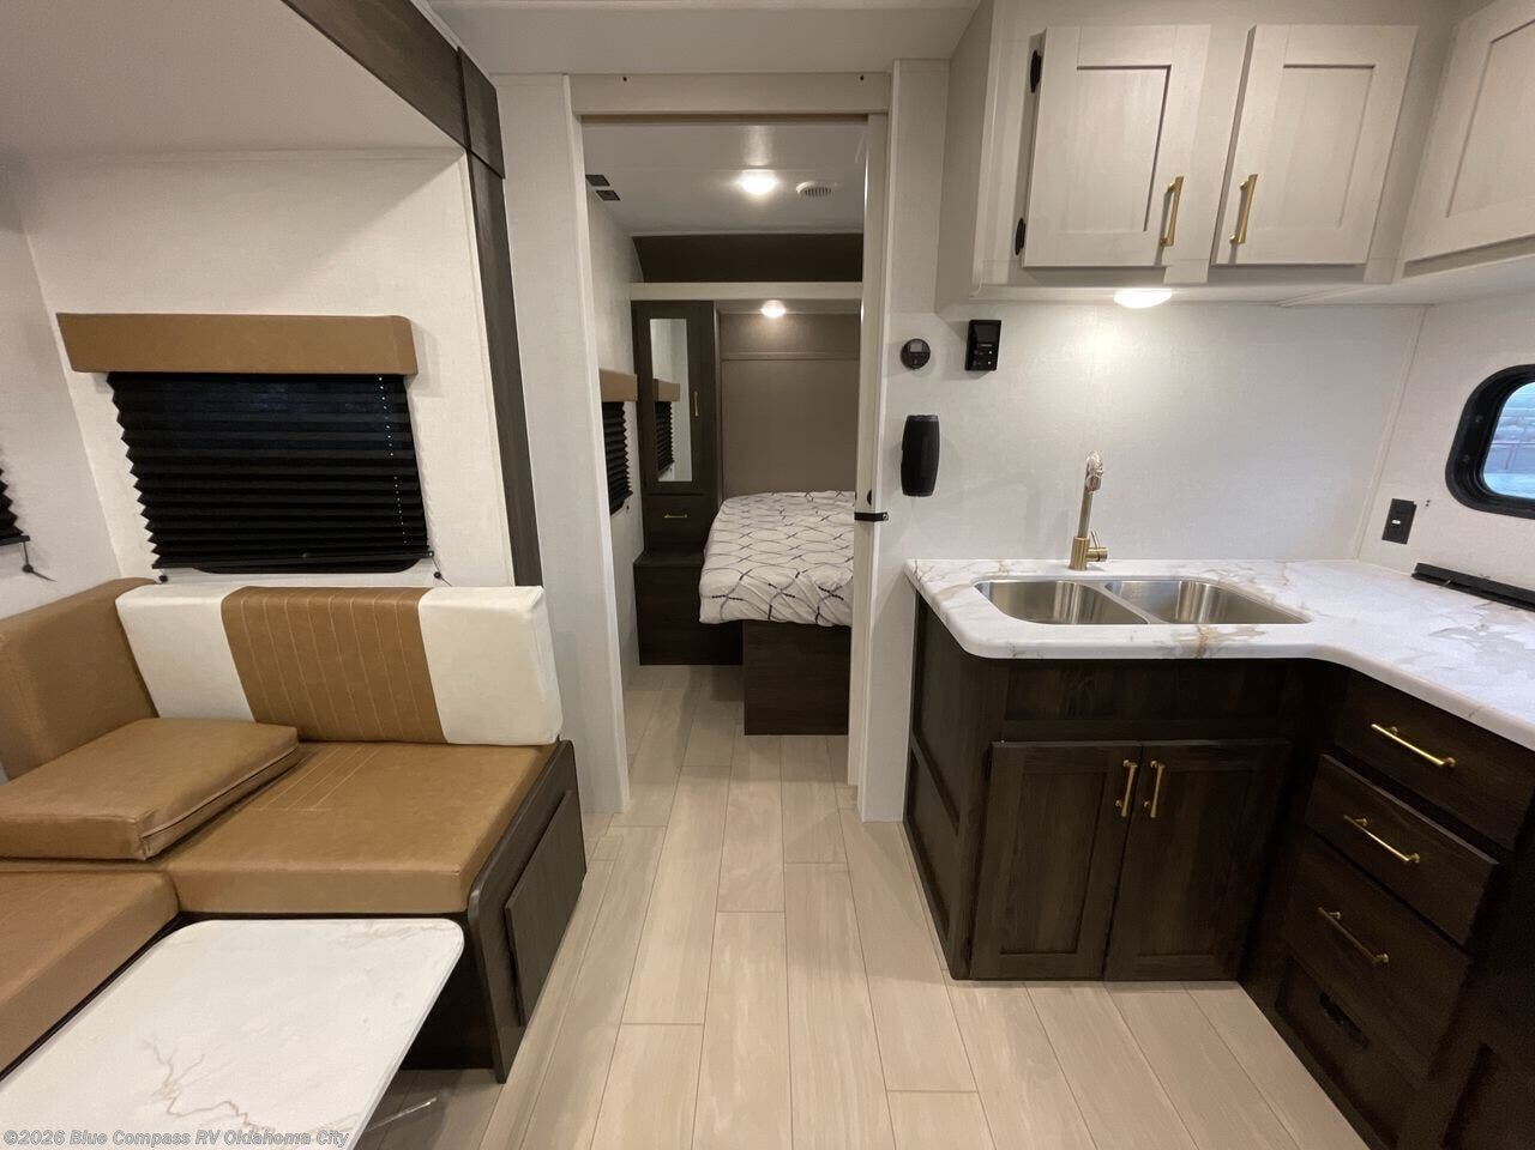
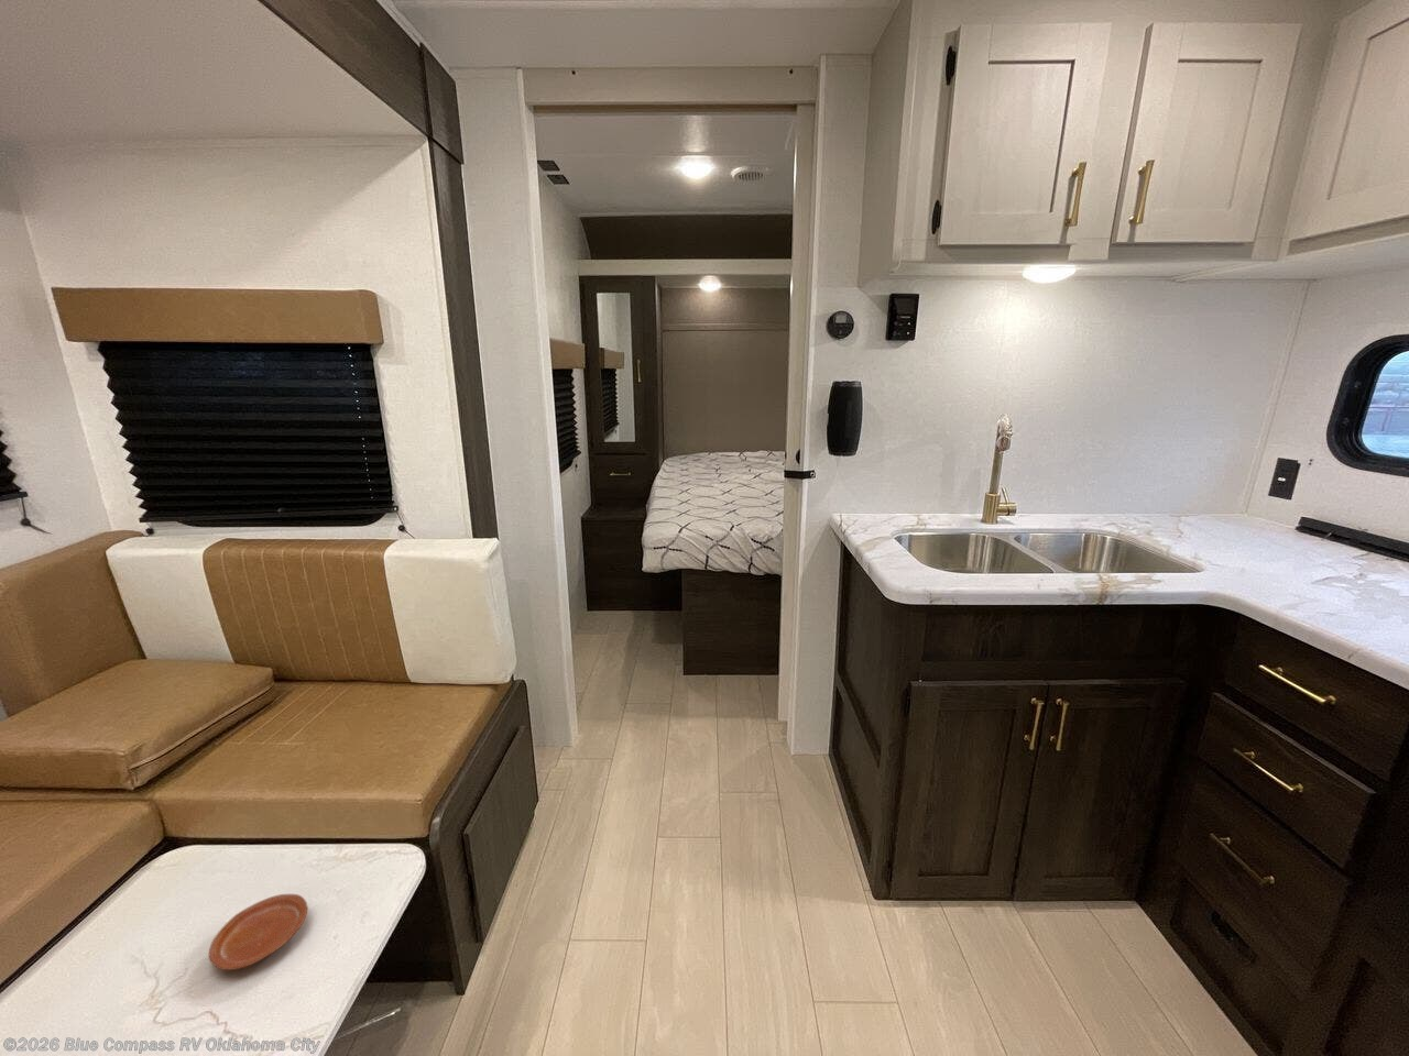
+ plate [209,893,308,972]
